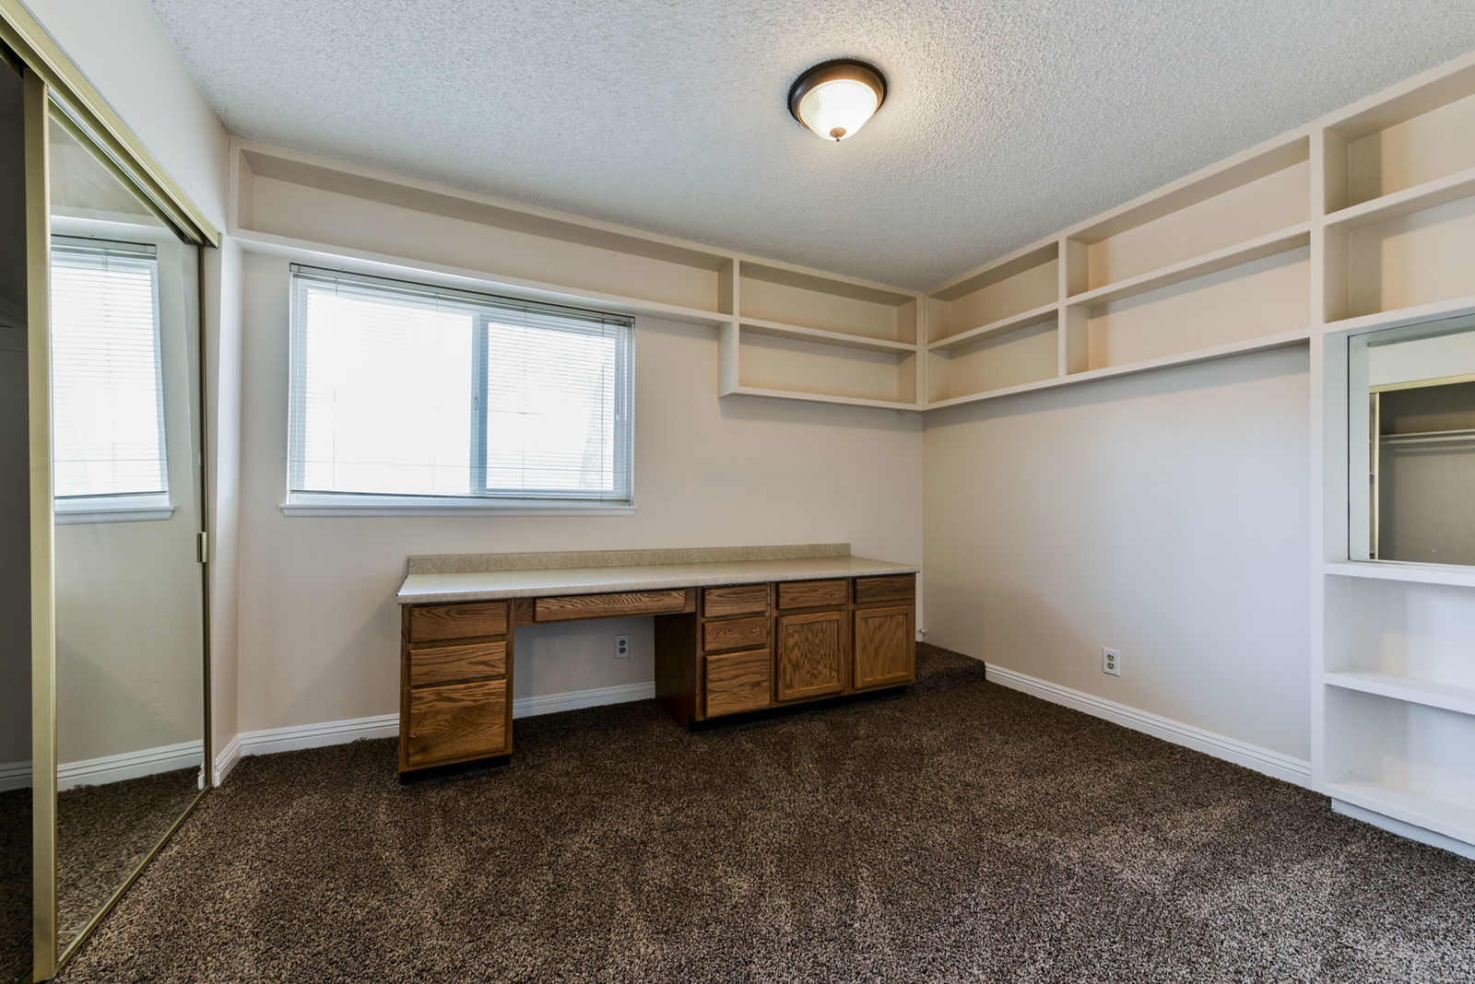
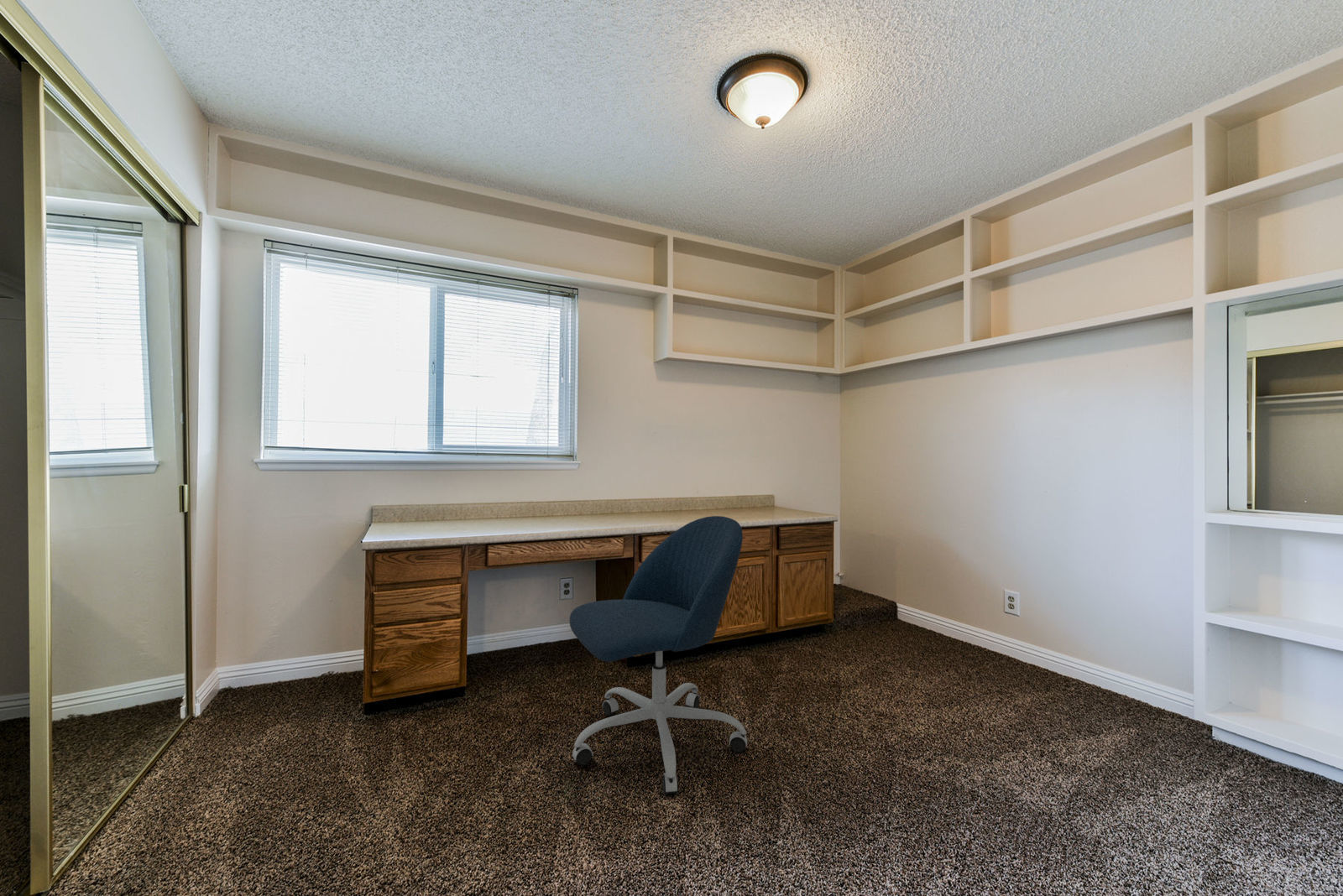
+ office chair [569,515,748,795]
